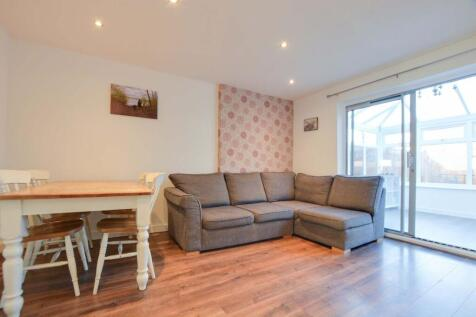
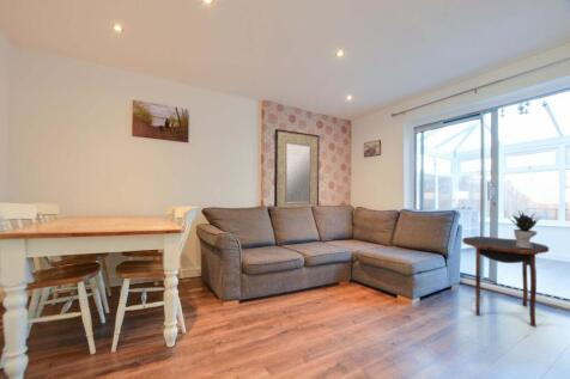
+ potted plant [508,209,541,249]
+ home mirror [273,128,321,208]
+ side table [461,236,550,328]
